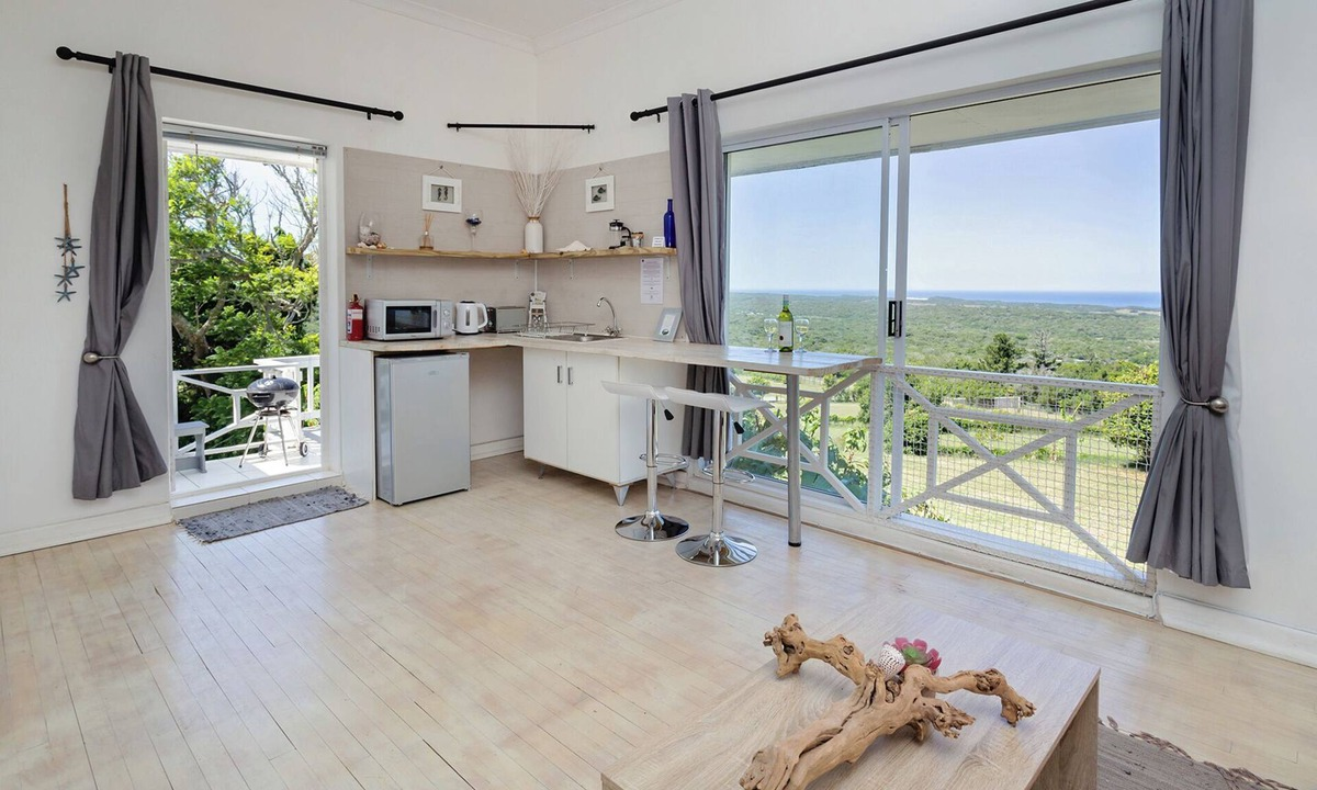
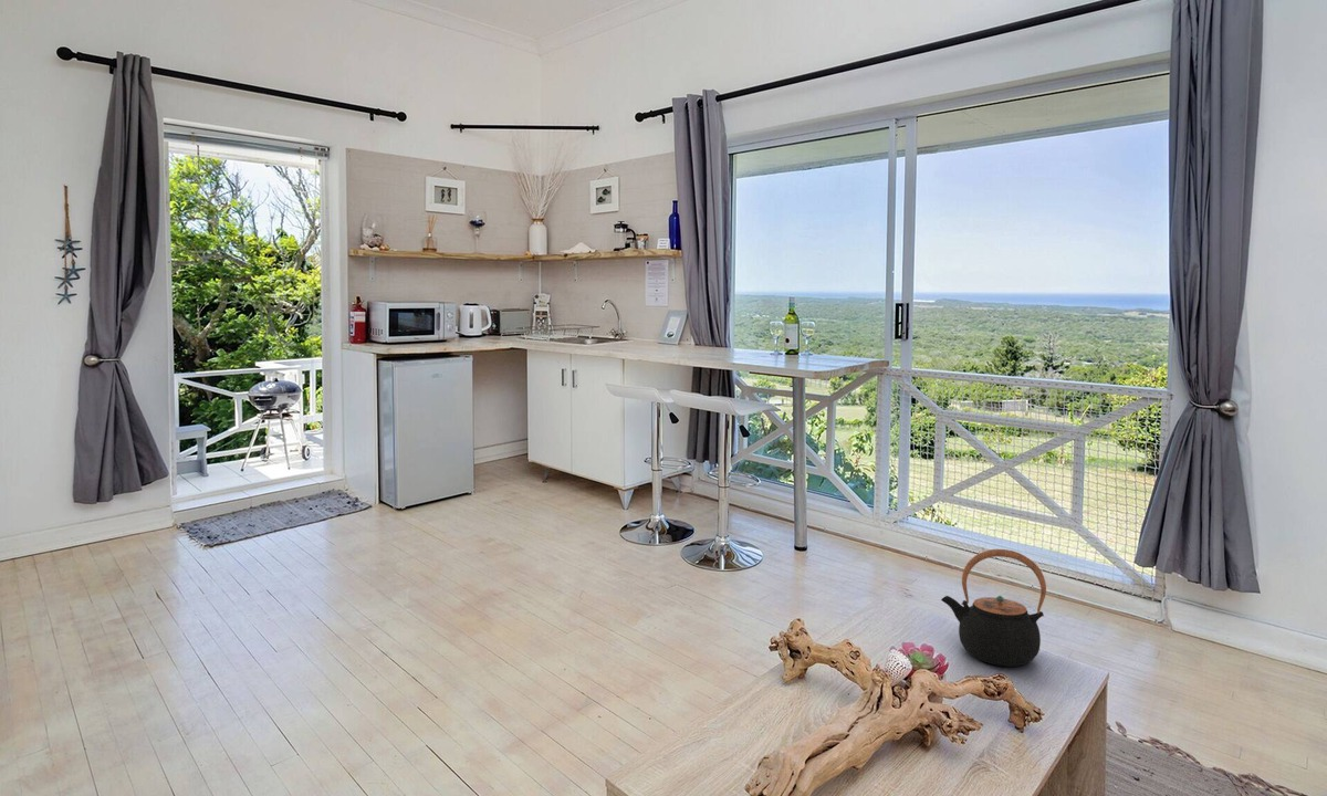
+ teapot [940,548,1047,668]
